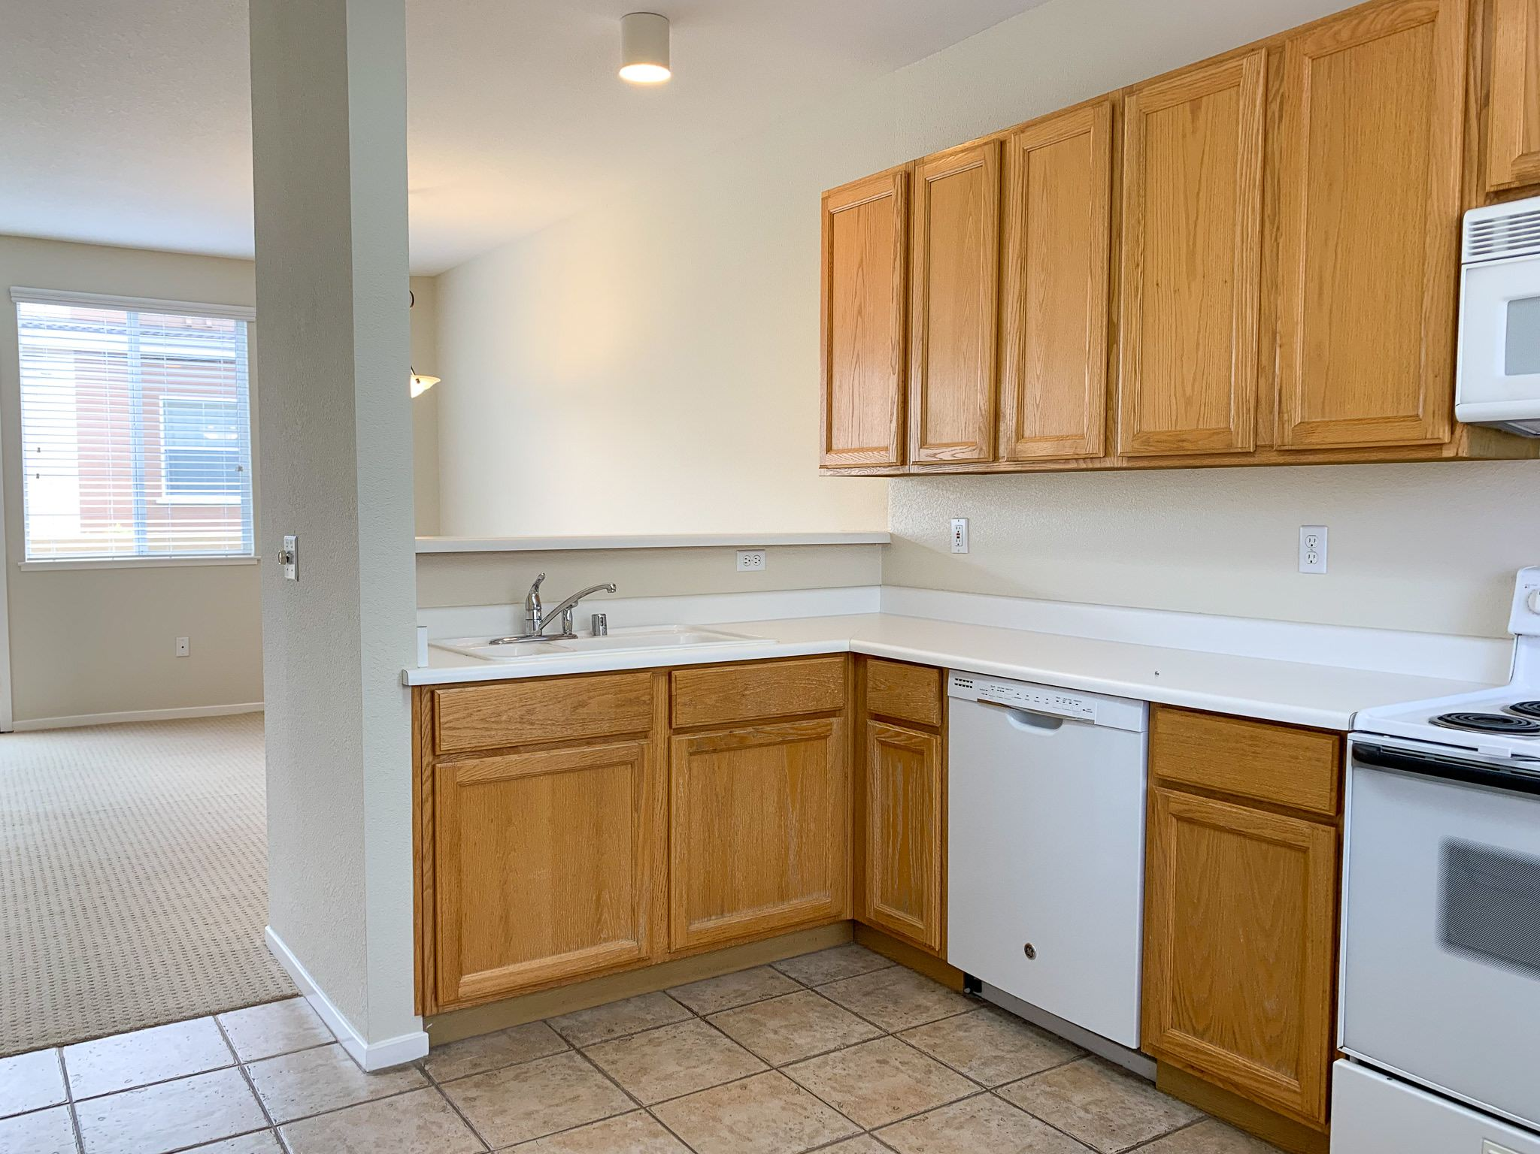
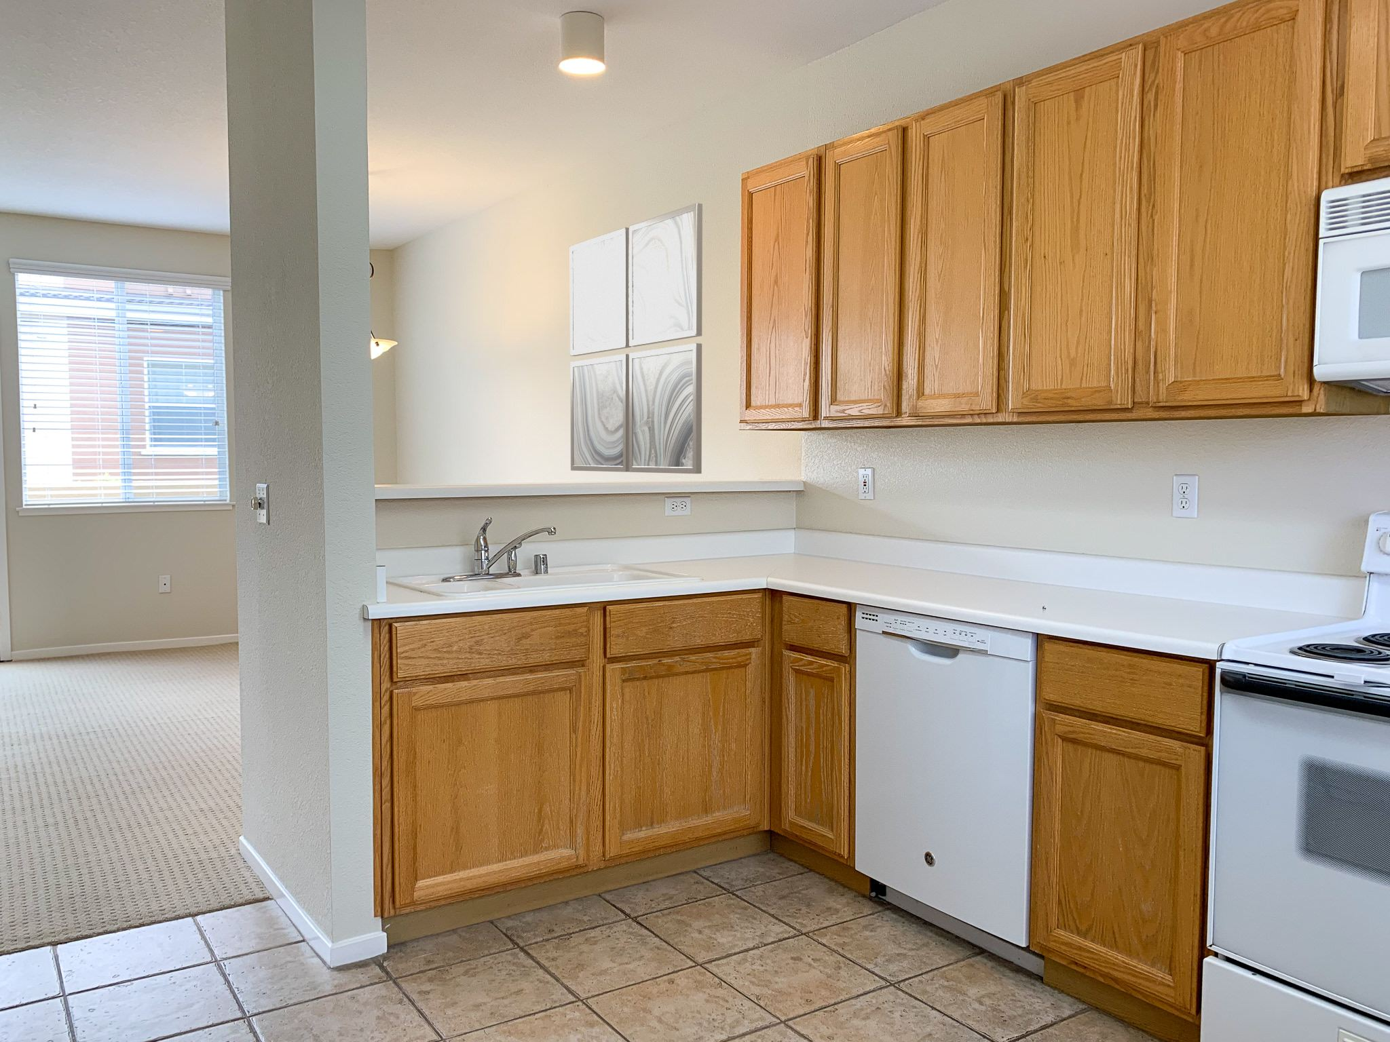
+ wall art [569,202,703,474]
